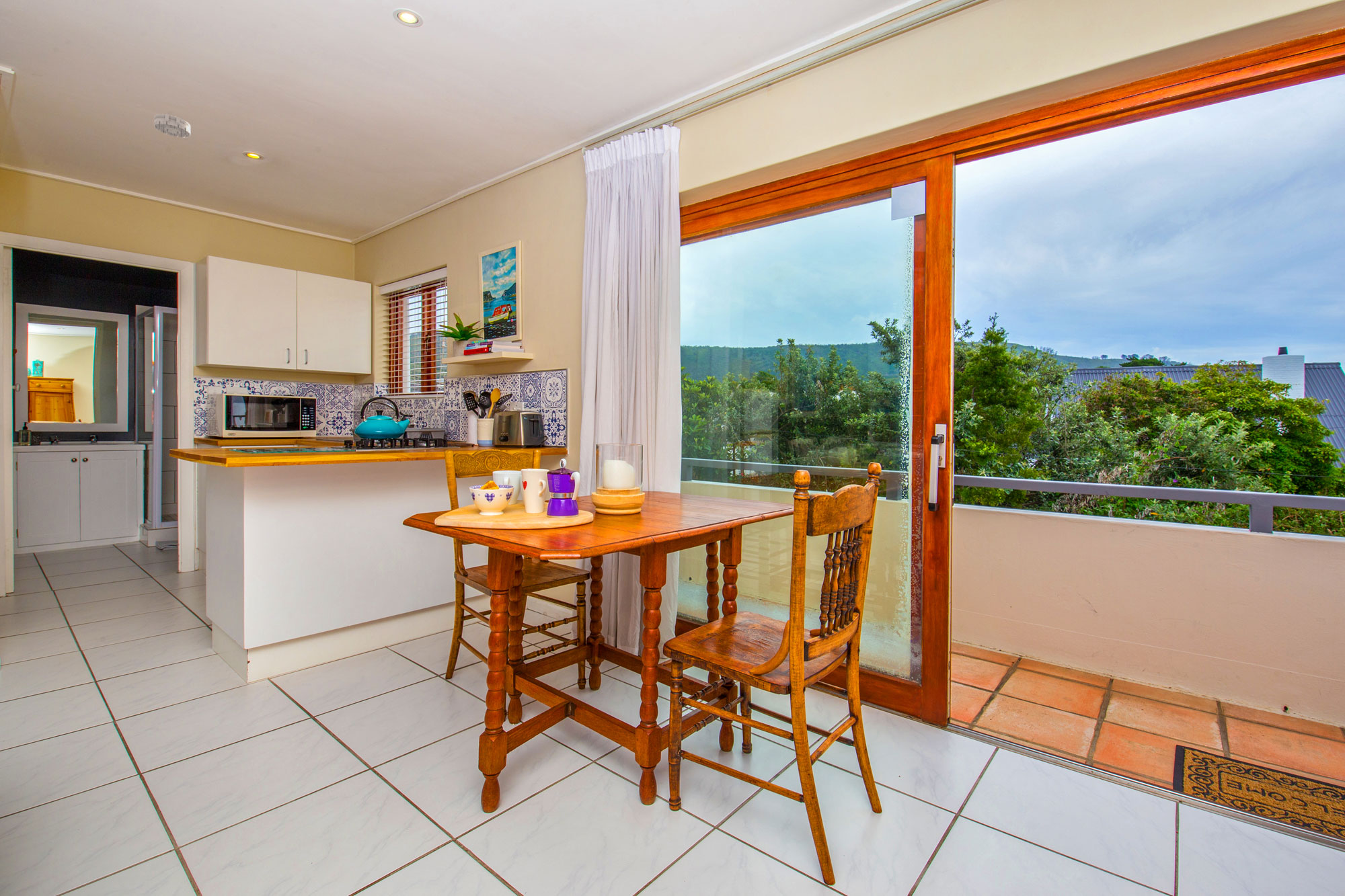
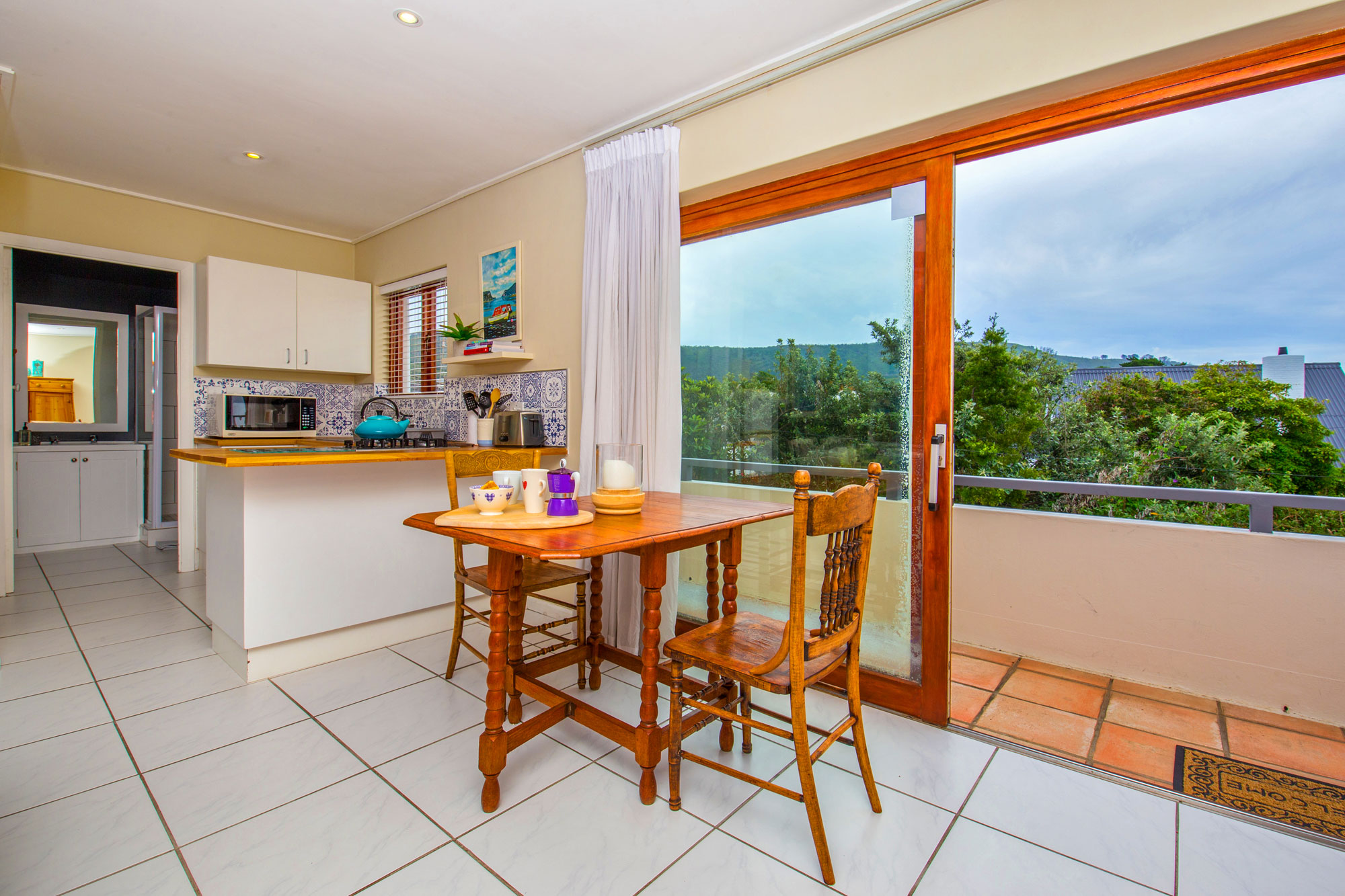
- smoke detector [153,114,191,138]
